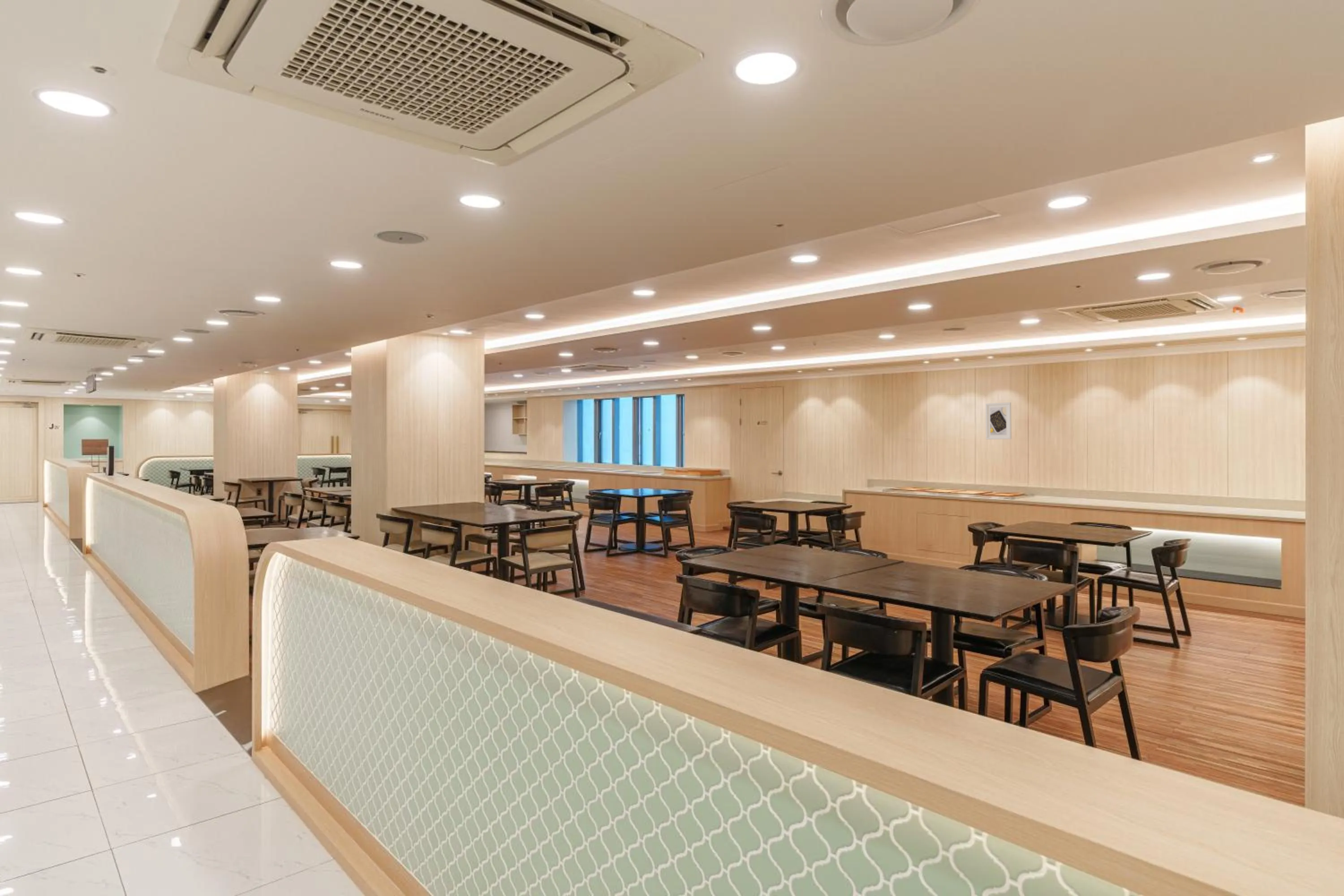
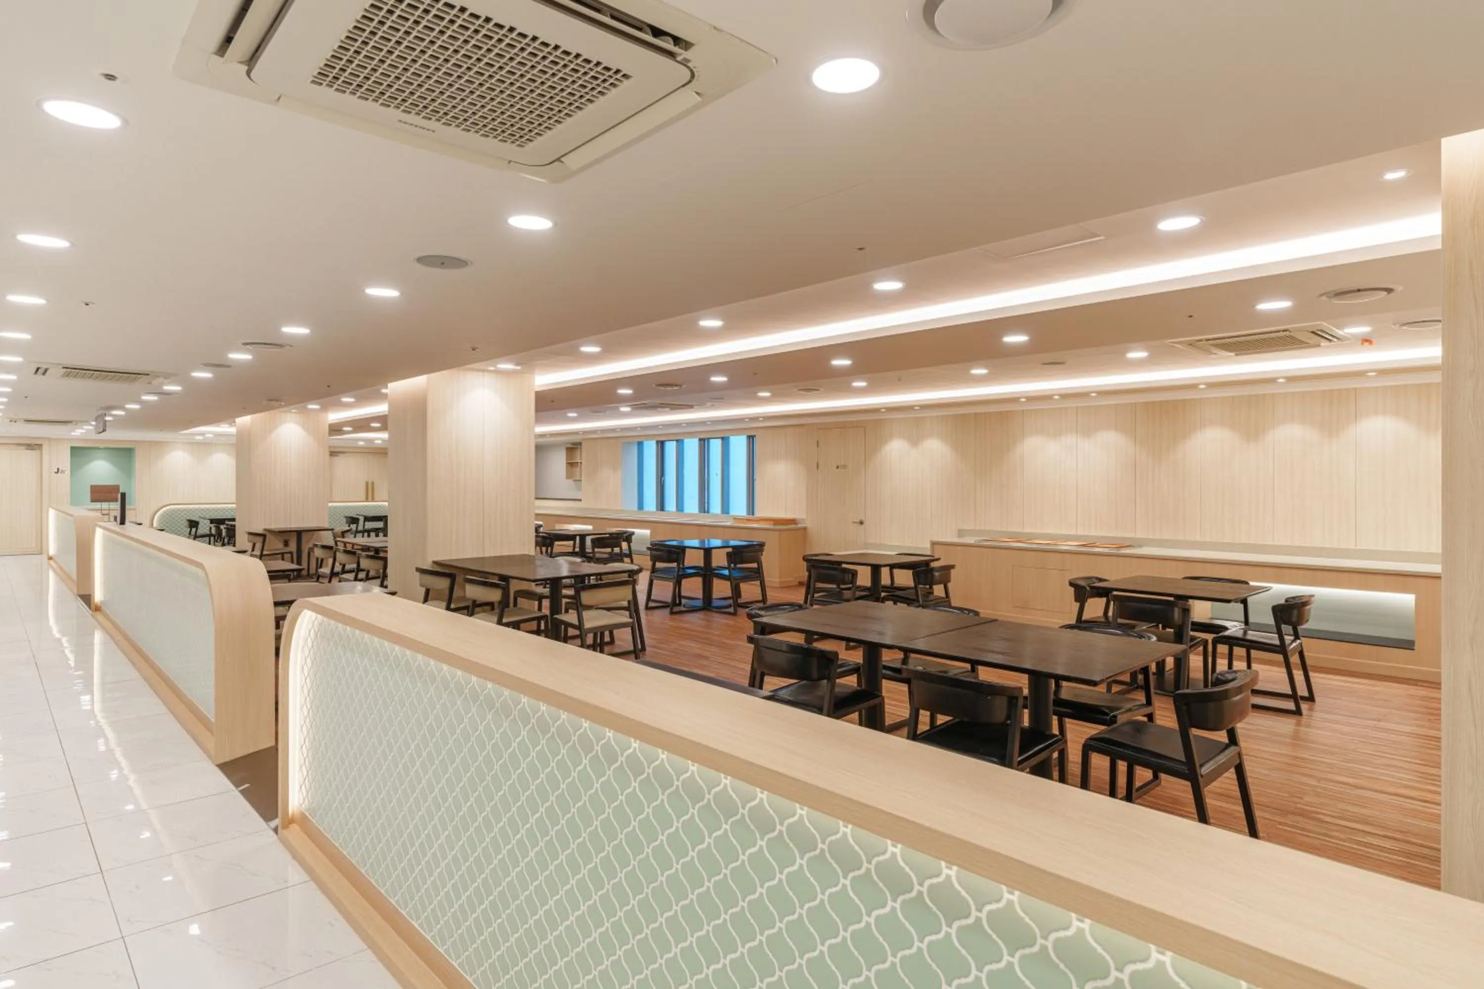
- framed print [985,402,1012,440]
